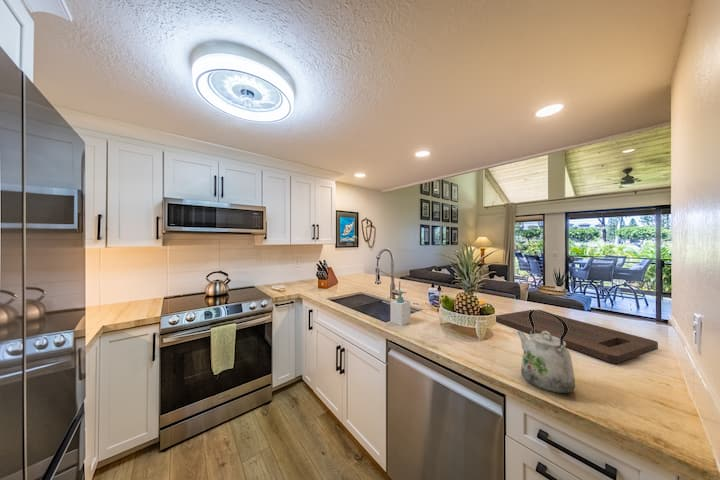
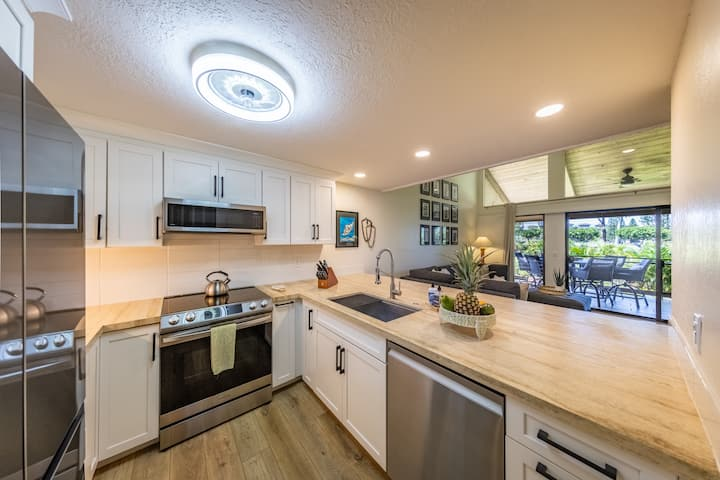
- cutting board [495,309,659,364]
- kettle [516,309,576,394]
- soap bottle [390,290,411,327]
